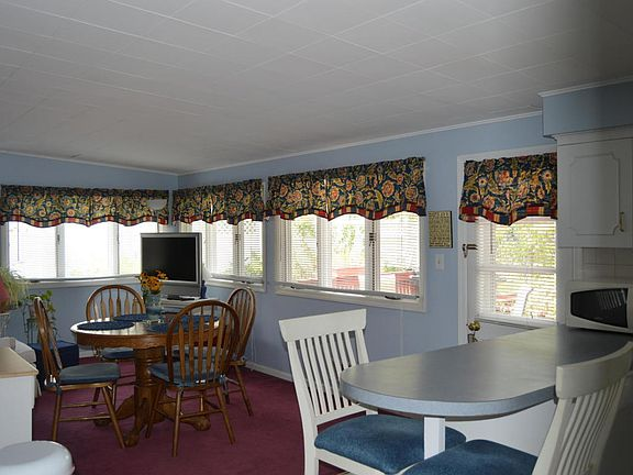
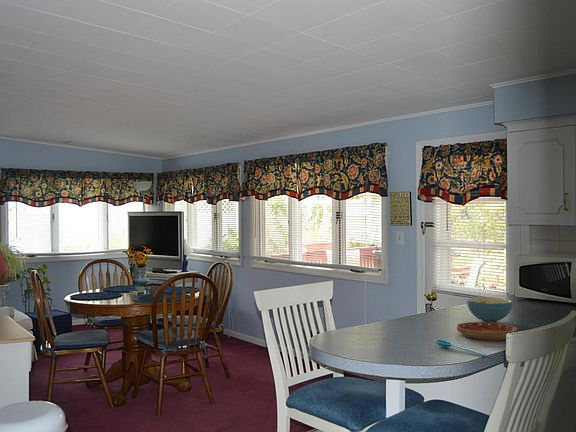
+ saucer [456,321,518,341]
+ cereal bowl [465,297,514,323]
+ spoon [434,339,487,357]
